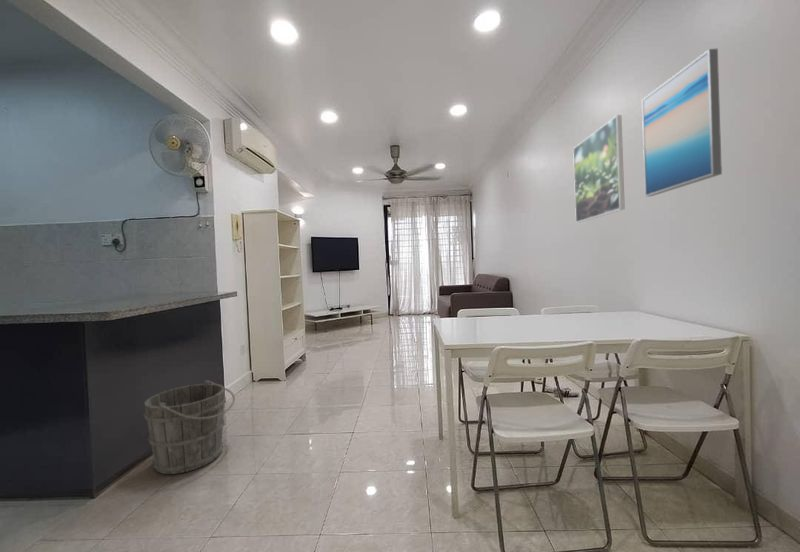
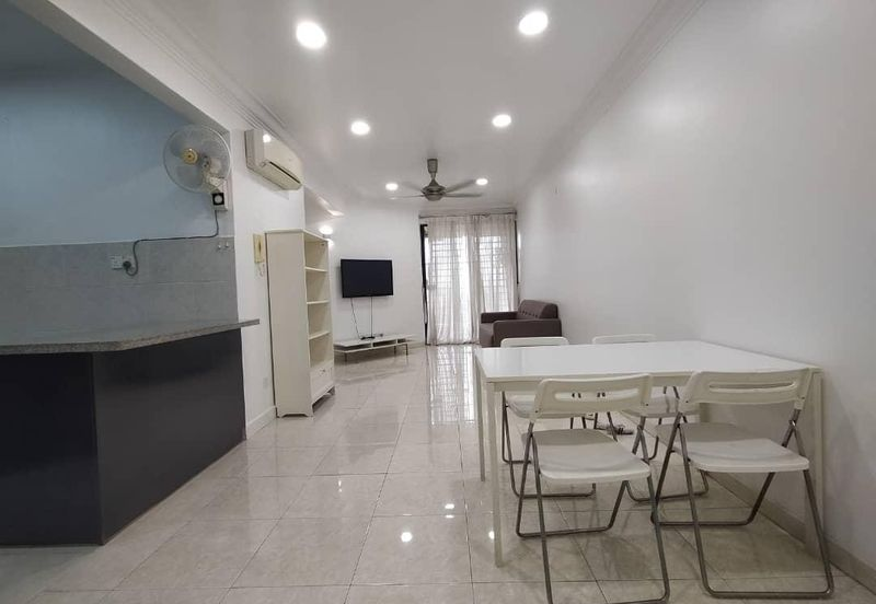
- bucket [142,379,236,475]
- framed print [572,114,626,223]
- wall art [641,48,723,198]
